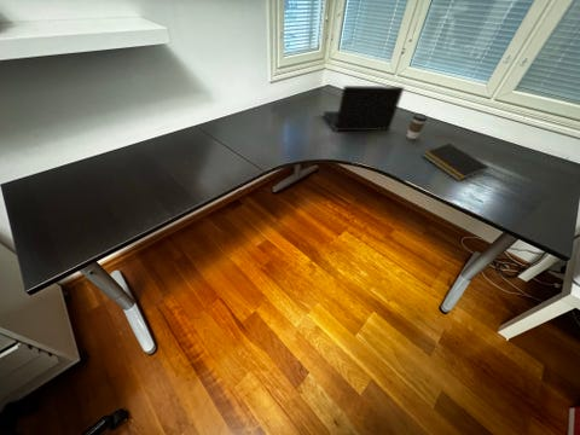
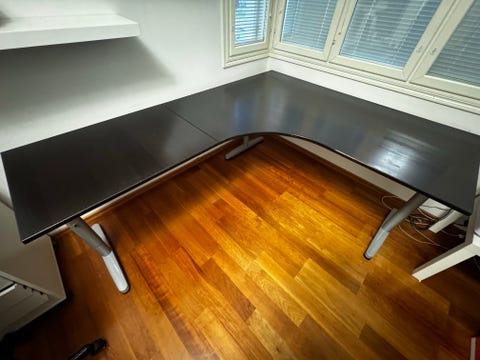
- coffee cup [406,112,429,140]
- laptop [323,85,405,132]
- notepad [422,143,491,181]
